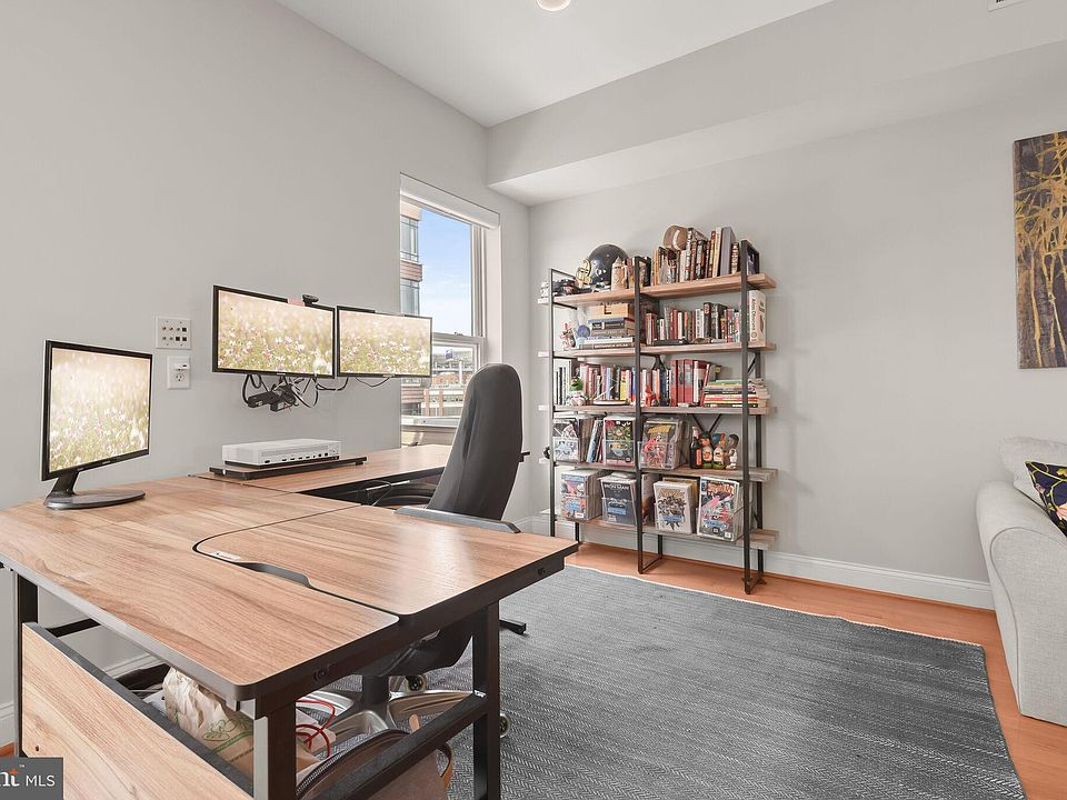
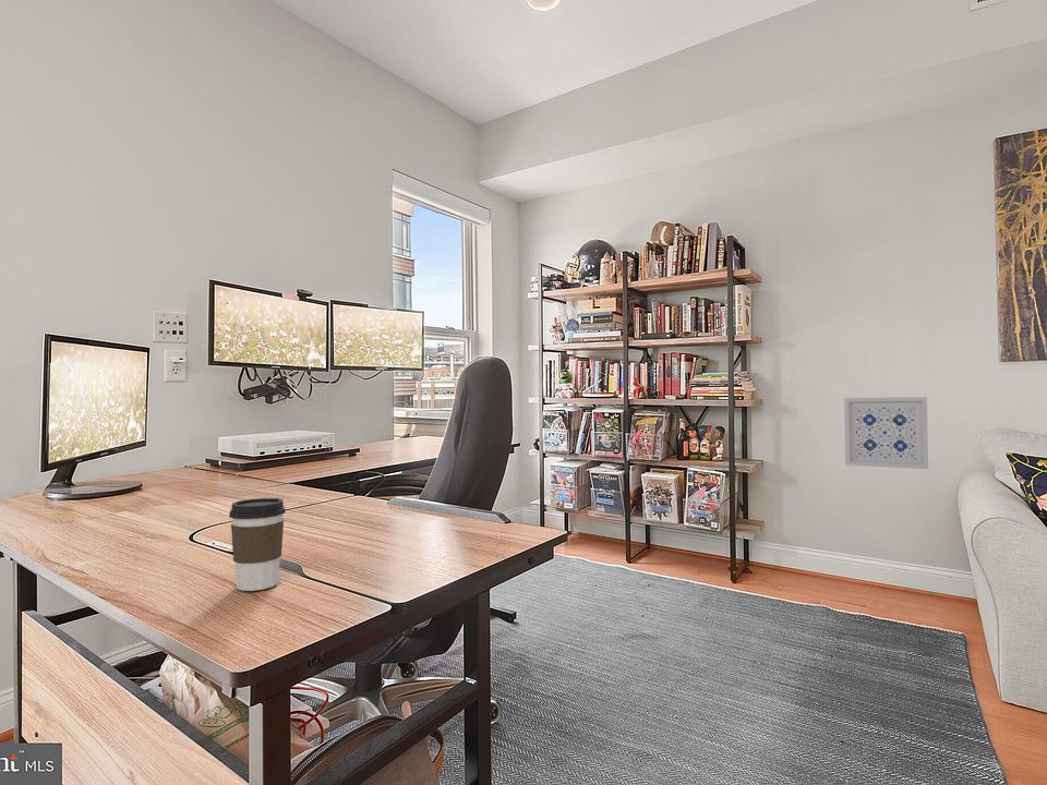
+ wall art [843,396,929,470]
+ coffee cup [228,497,287,592]
